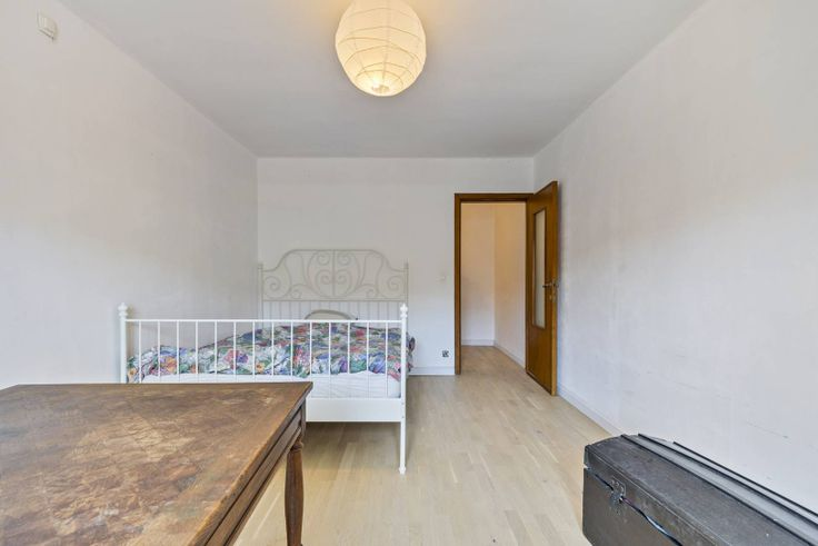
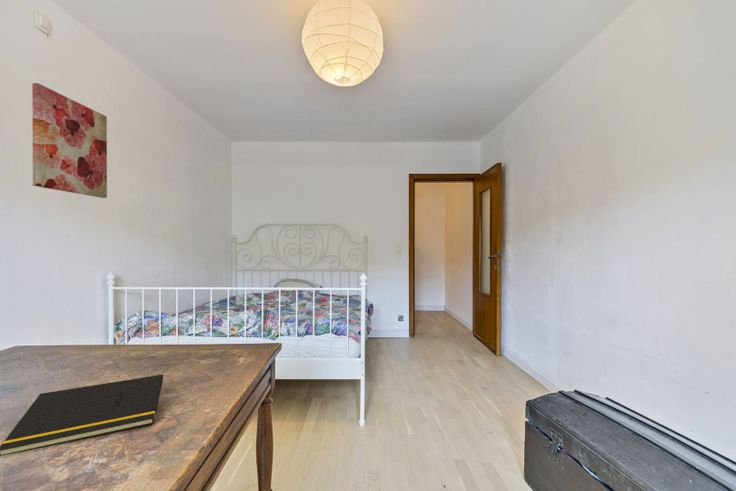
+ wall art [31,82,108,199]
+ notepad [0,373,164,457]
